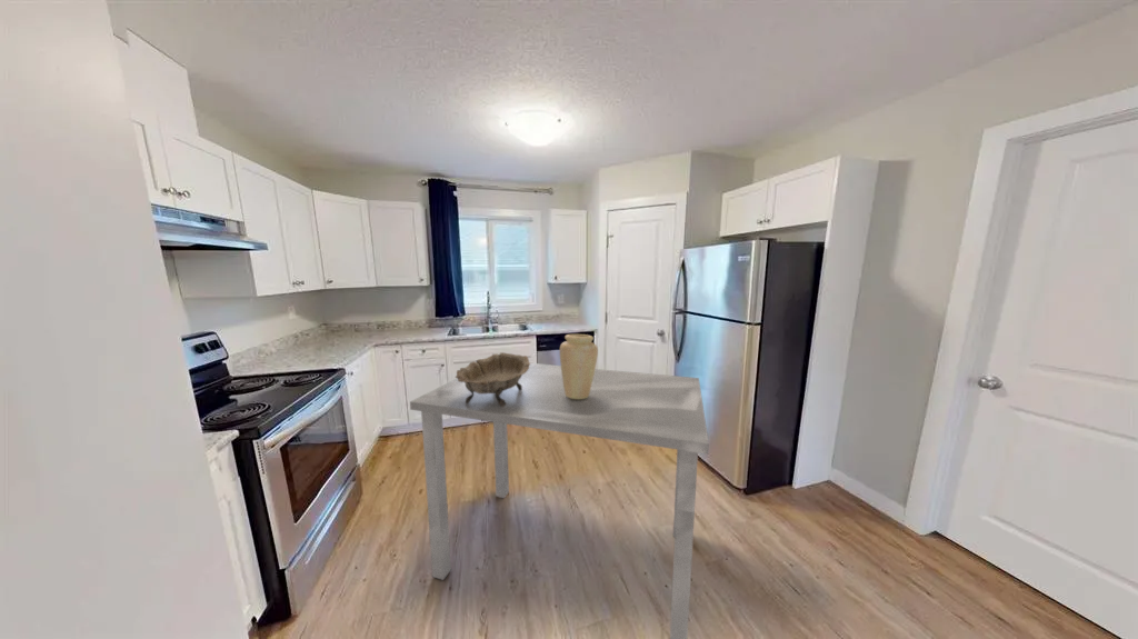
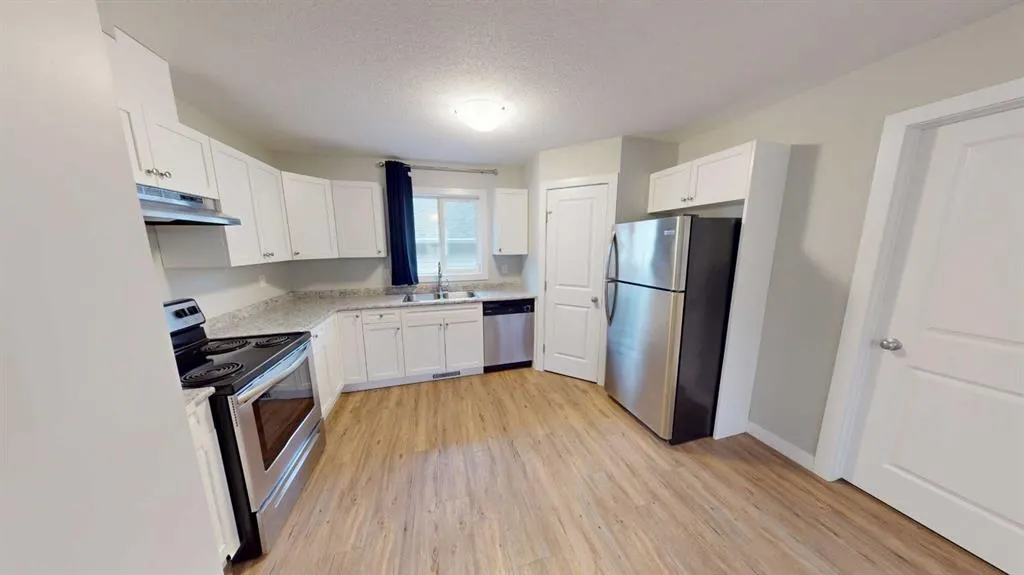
- decorative bowl [455,351,531,407]
- dining table [409,362,710,639]
- vase [559,333,599,399]
